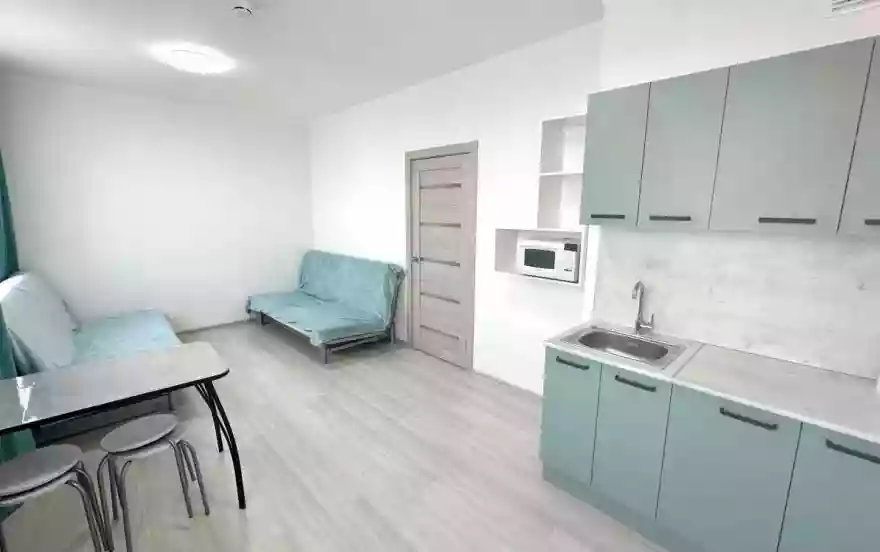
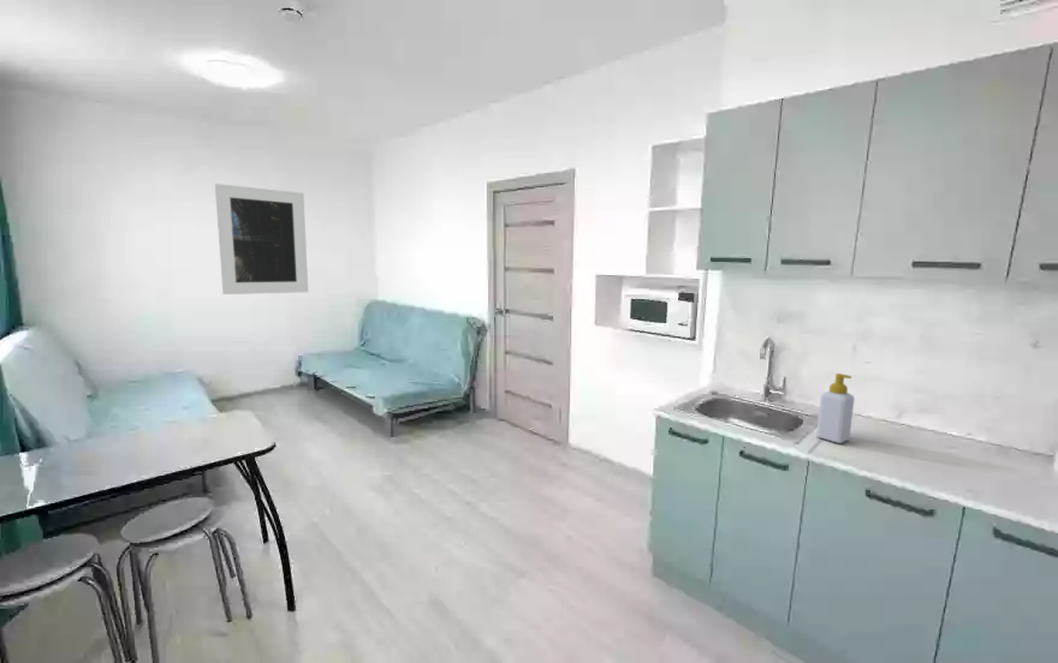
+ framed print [214,183,309,295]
+ soap bottle [815,372,856,444]
